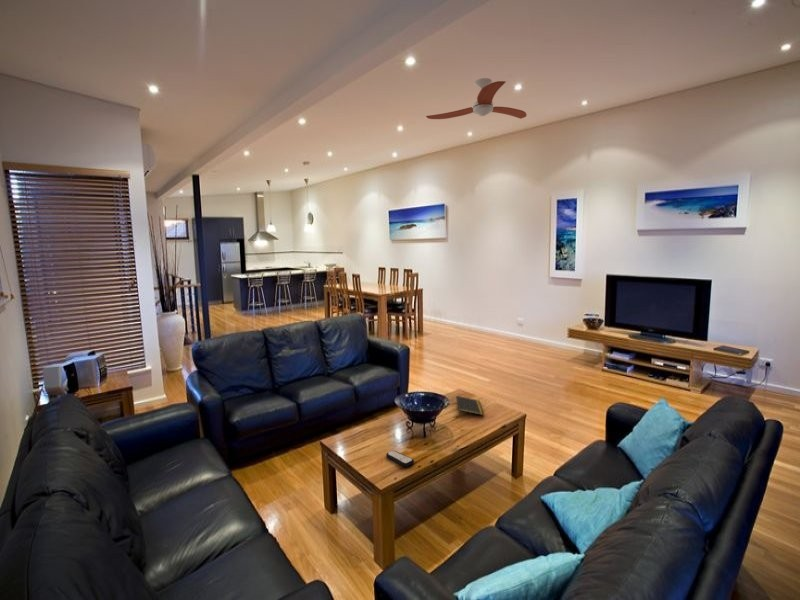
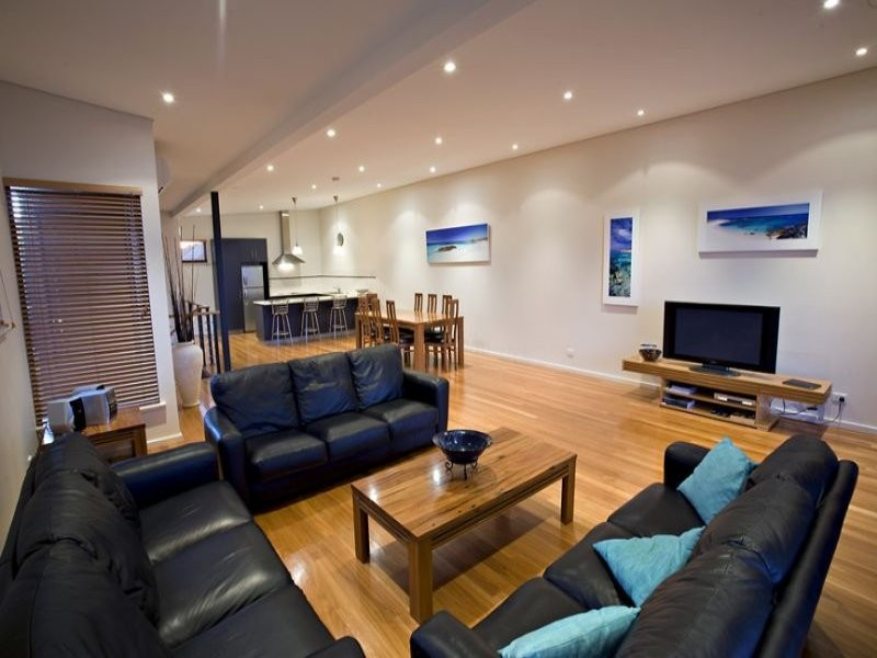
- remote control [385,450,415,468]
- notepad [455,395,485,416]
- ceiling fan [425,77,528,120]
